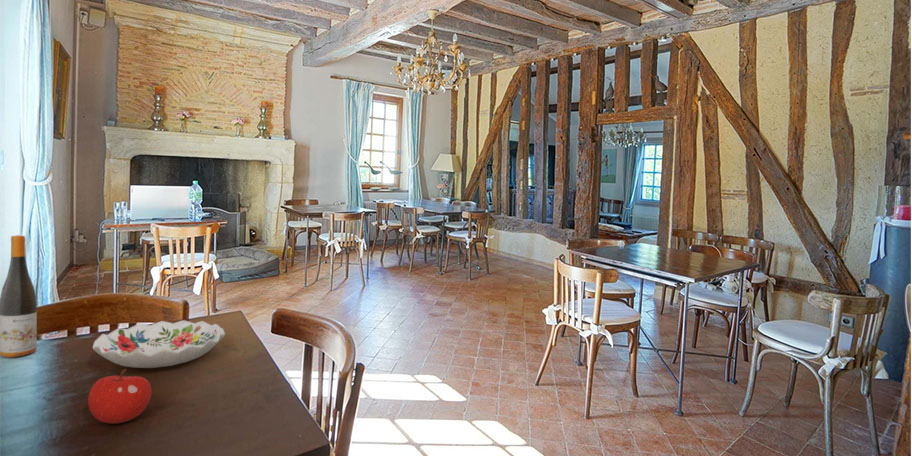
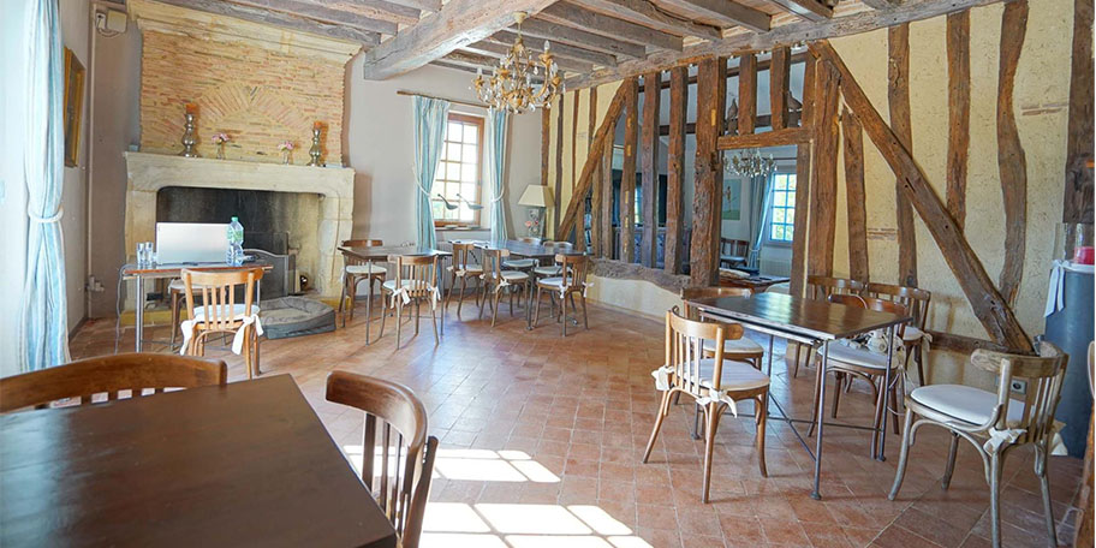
- wine bottle [0,234,38,358]
- decorative bowl [92,319,226,369]
- fruit [87,368,152,424]
